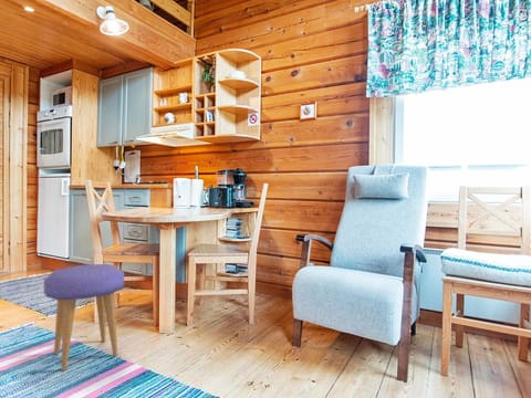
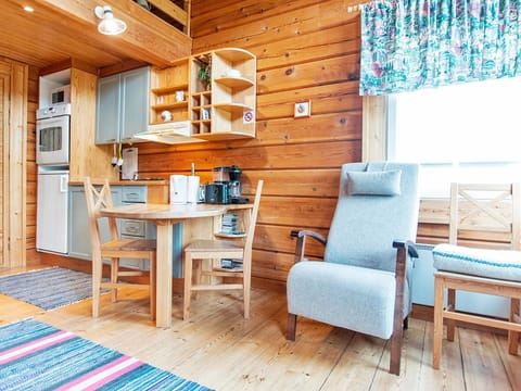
- stool [43,263,125,371]
